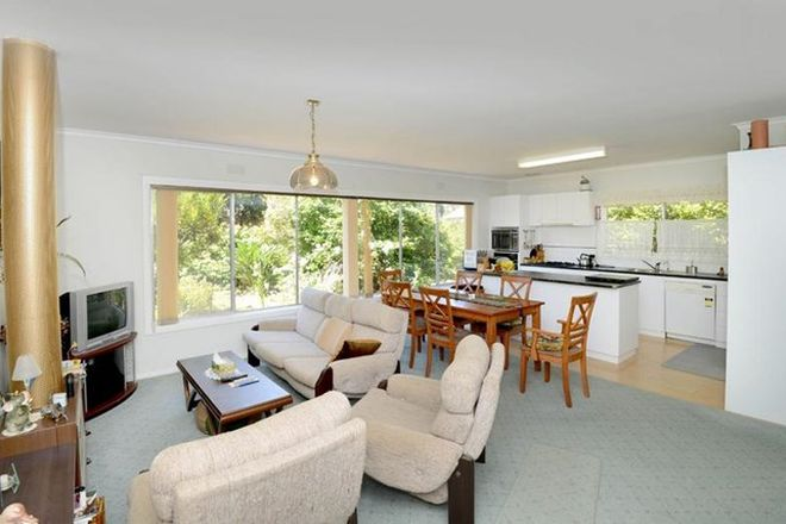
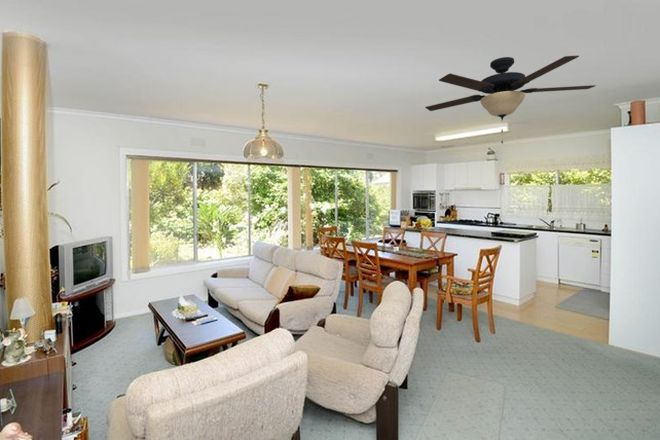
+ ceiling fan [424,55,596,144]
